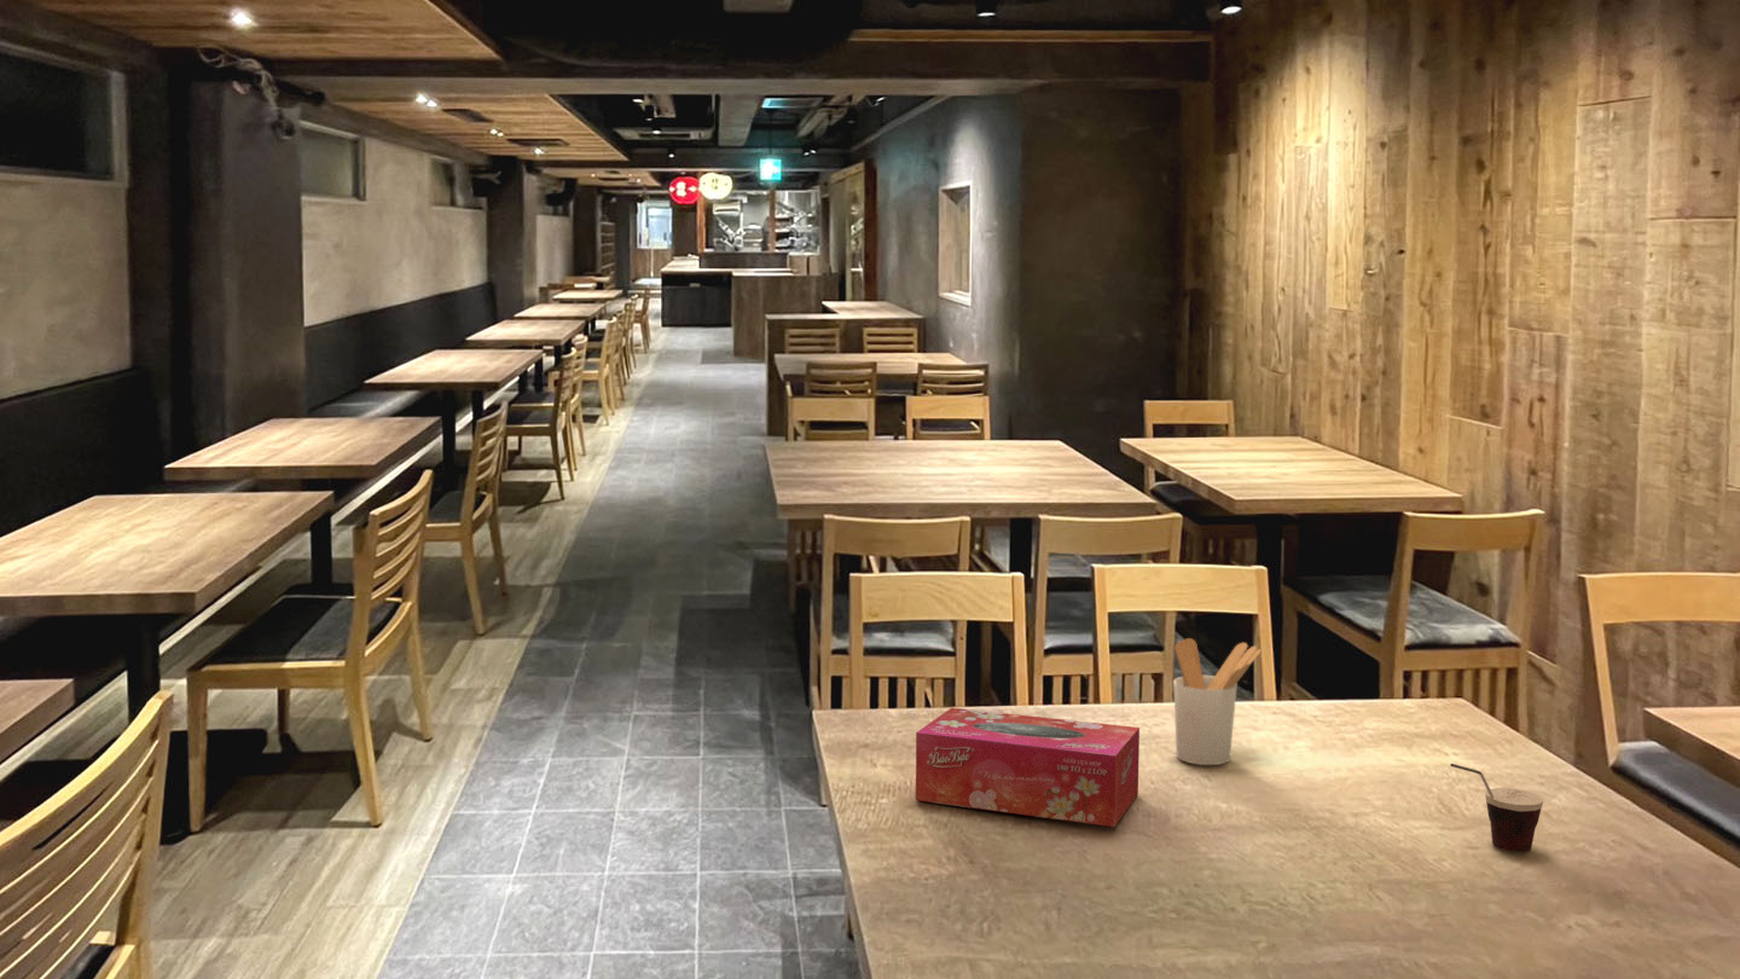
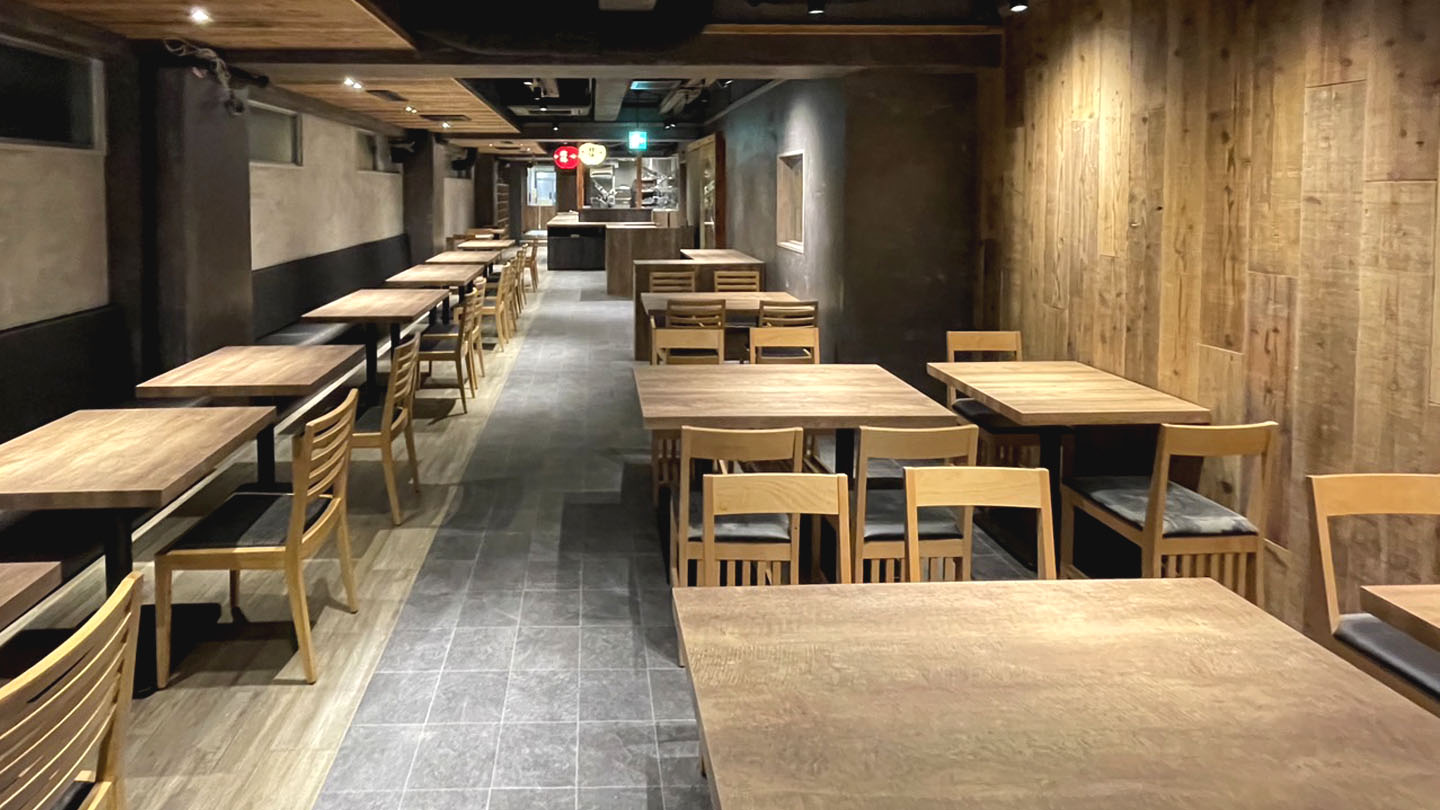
- tissue box [915,707,1141,828]
- utensil holder [1172,637,1263,766]
- cup [1449,763,1544,853]
